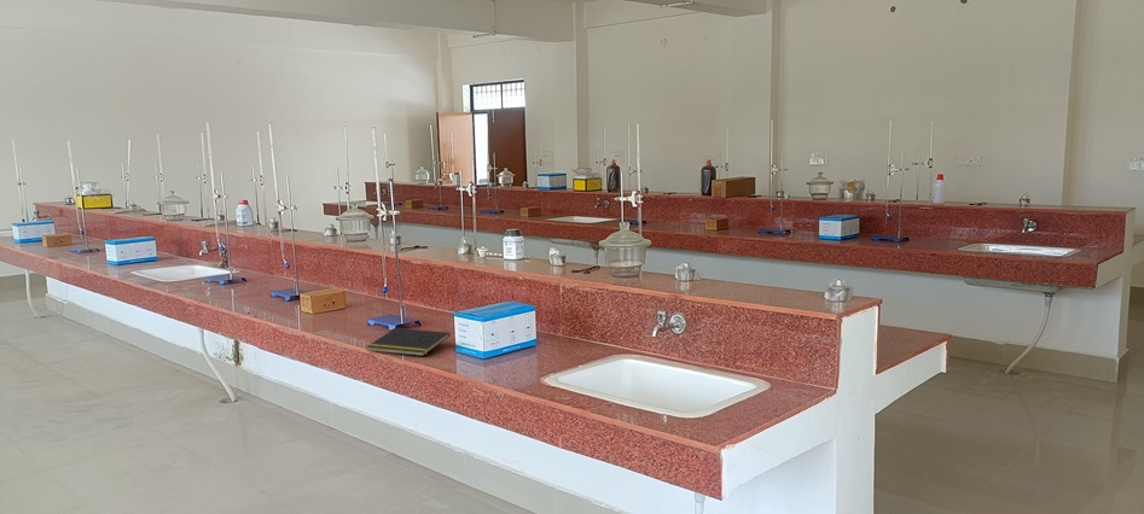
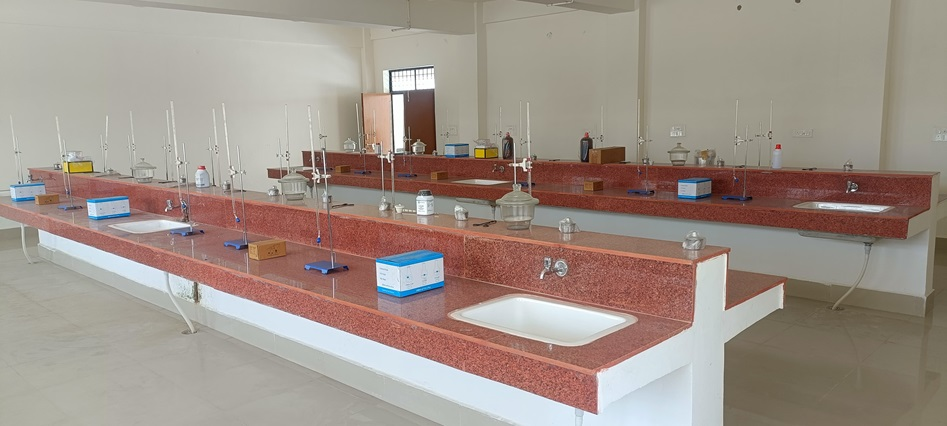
- notepad [365,327,452,357]
